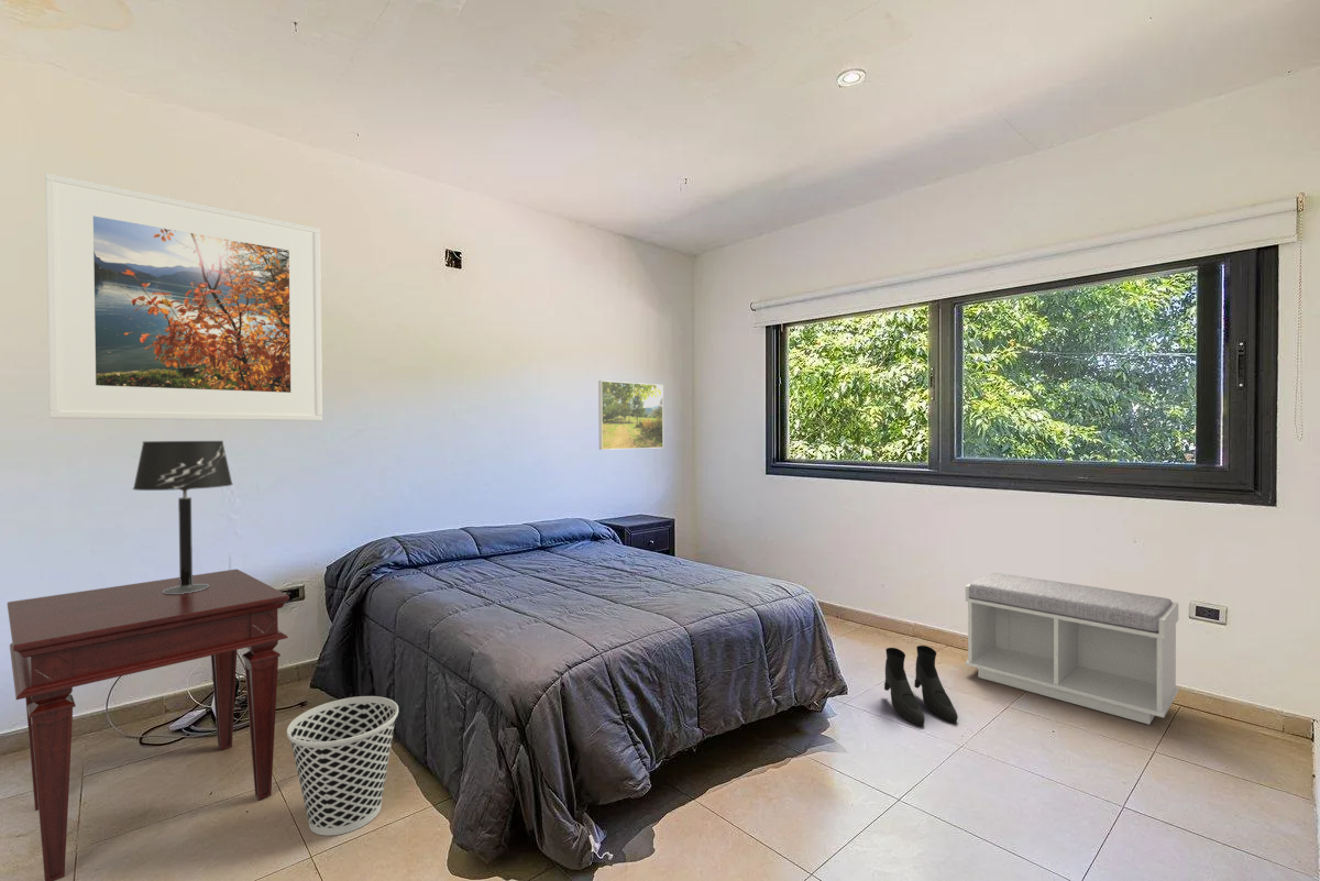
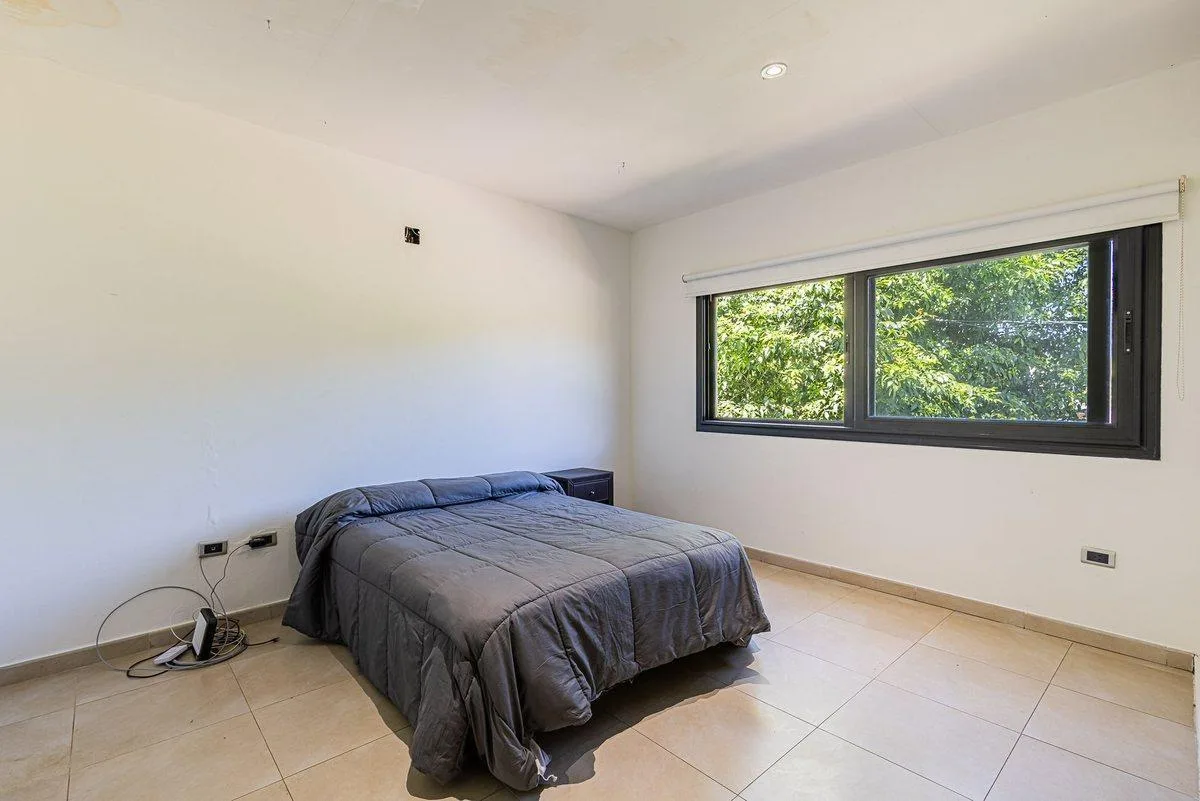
- table lamp [132,440,234,594]
- boots [883,645,959,727]
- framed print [44,172,323,421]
- bench [965,572,1179,726]
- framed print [597,379,664,451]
- side table [7,568,290,881]
- wastebasket [286,695,399,837]
